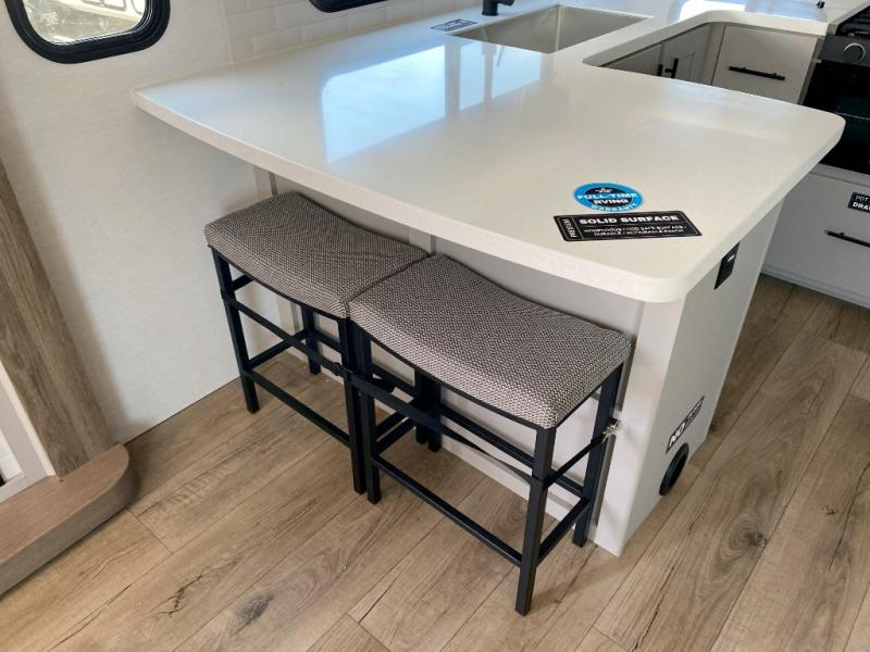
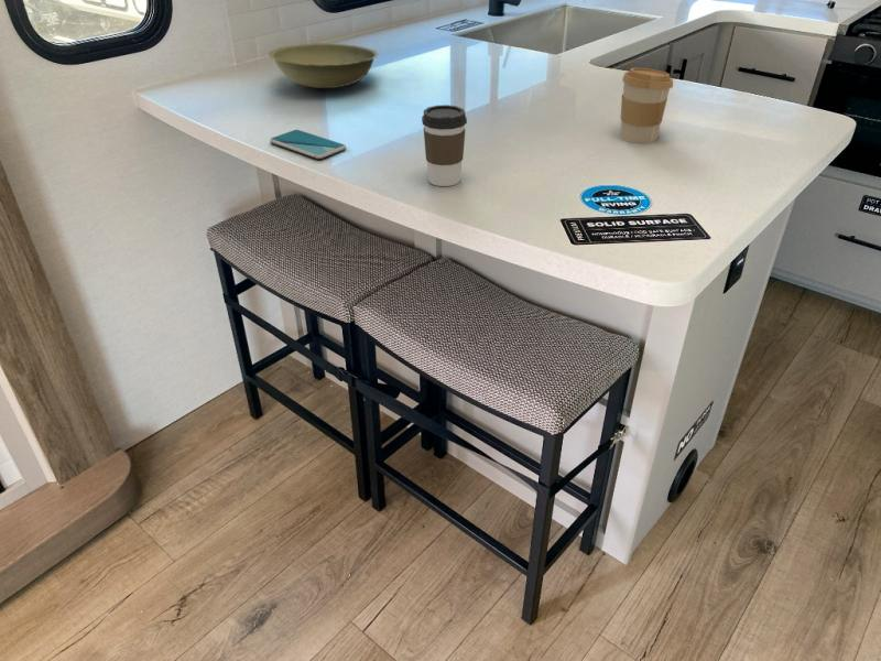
+ bowl [269,42,379,89]
+ coffee cup [619,67,674,144]
+ smartphone [269,129,347,160]
+ coffee cup [421,104,468,187]
